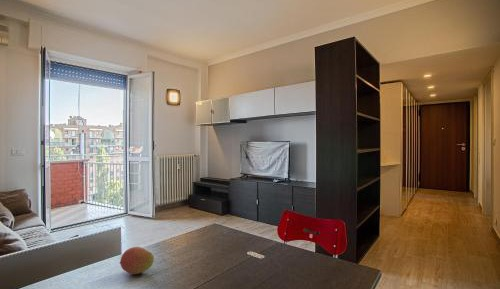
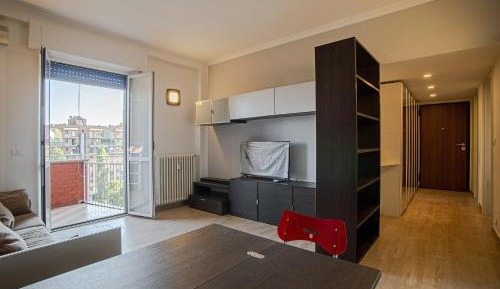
- fruit [119,246,155,275]
